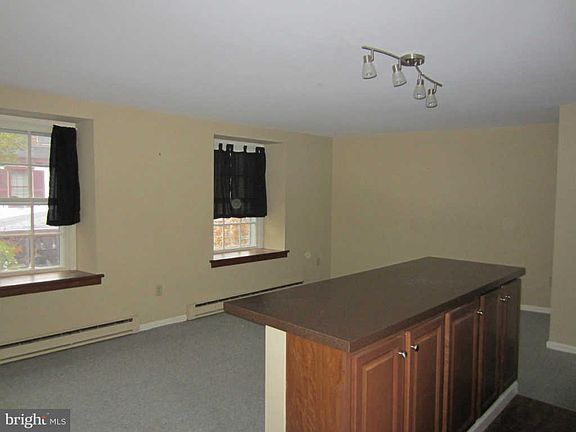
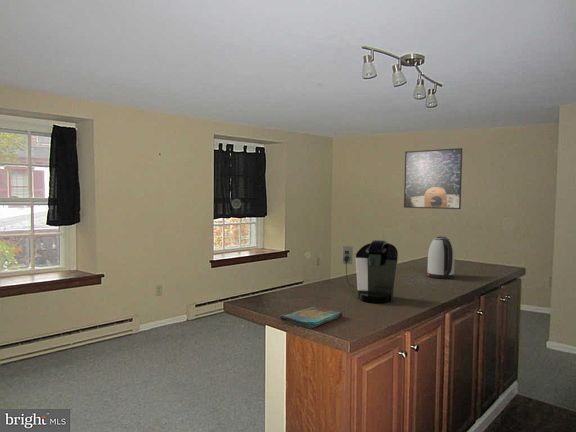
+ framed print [403,147,463,210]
+ kettle [426,236,455,280]
+ coffee maker [341,239,399,304]
+ dish towel [278,306,344,329]
